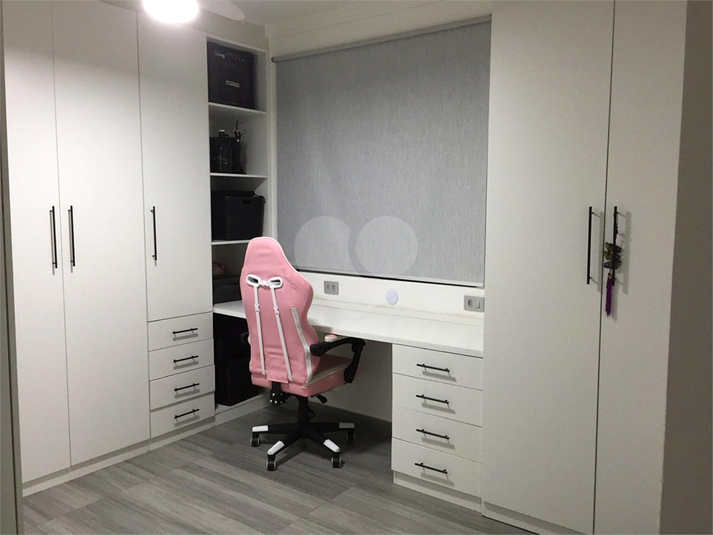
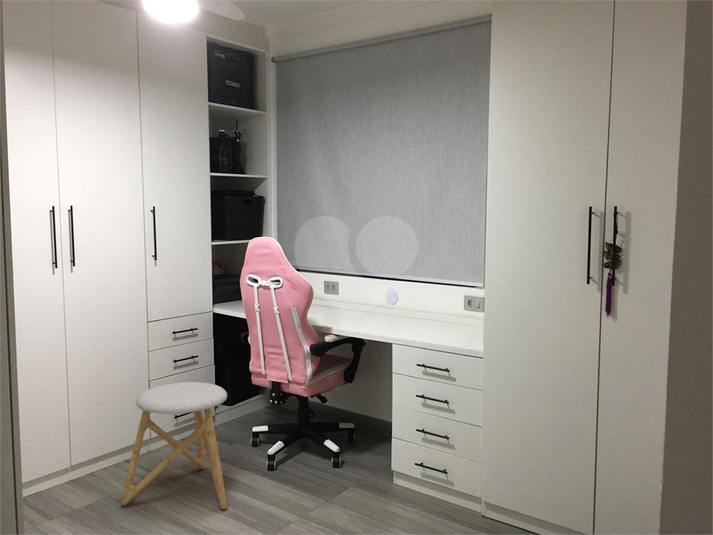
+ stool [120,381,228,510]
